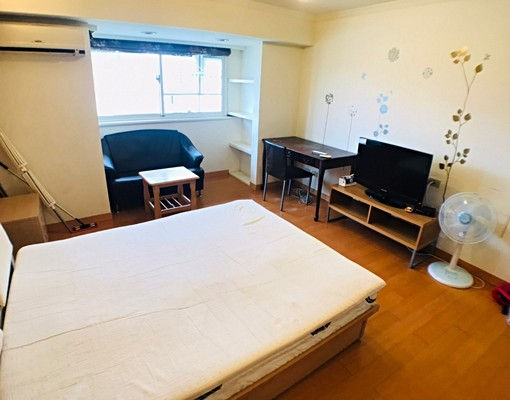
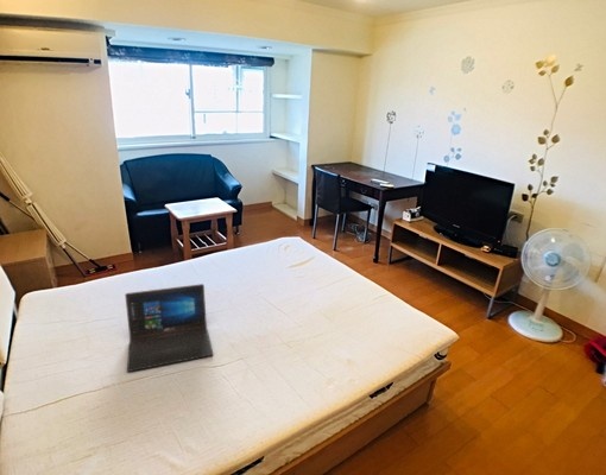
+ laptop [124,283,214,373]
